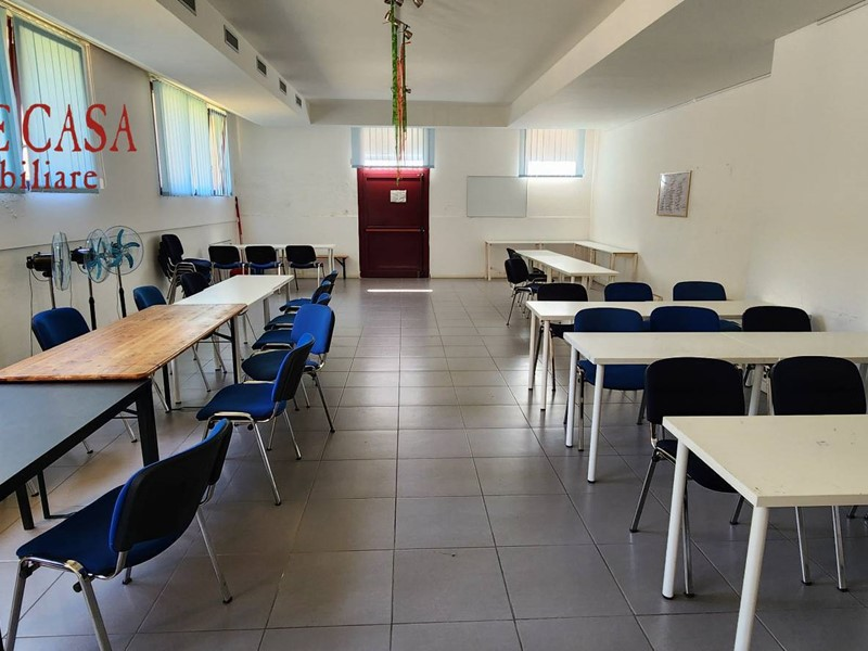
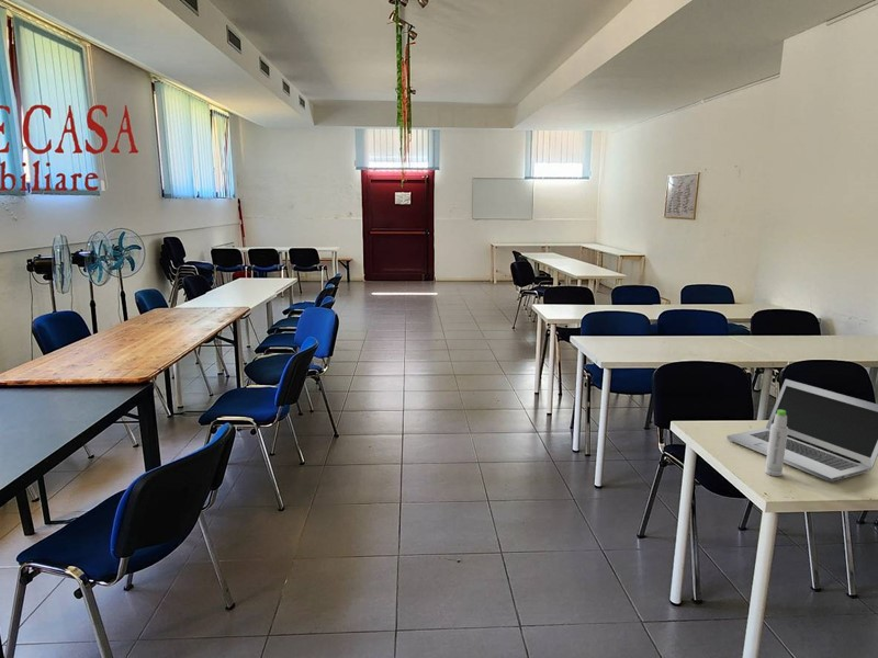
+ laptop [725,378,878,483]
+ bottle [764,410,788,477]
